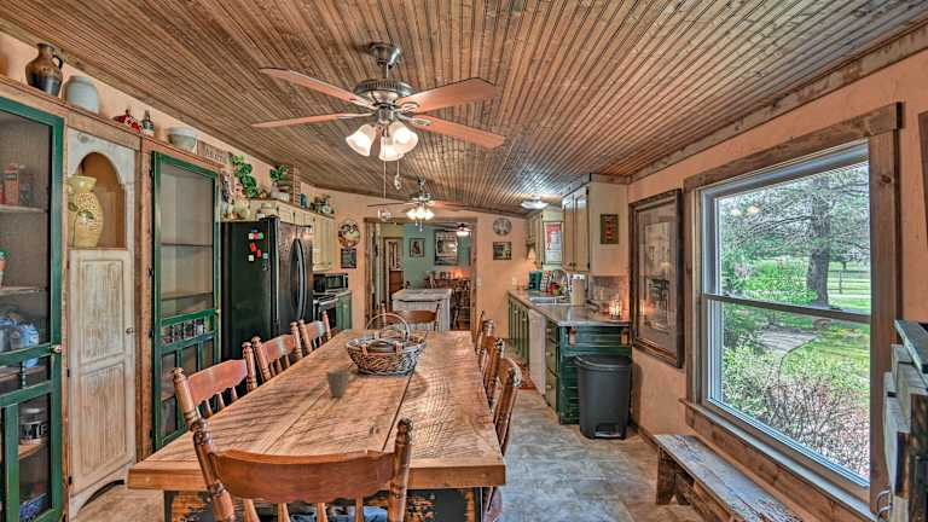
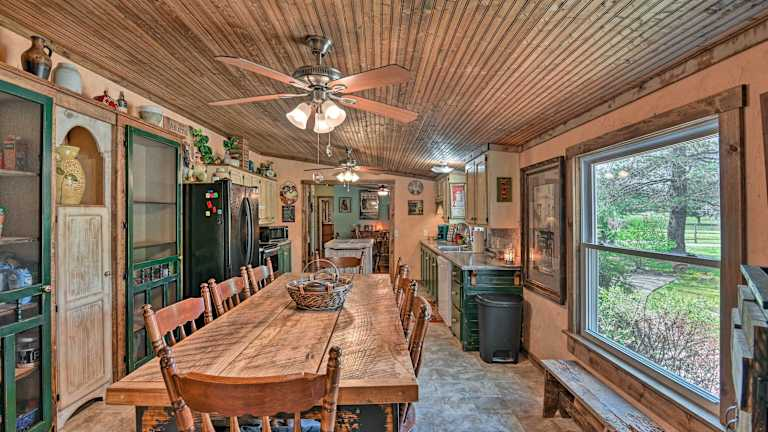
- cup [325,367,353,399]
